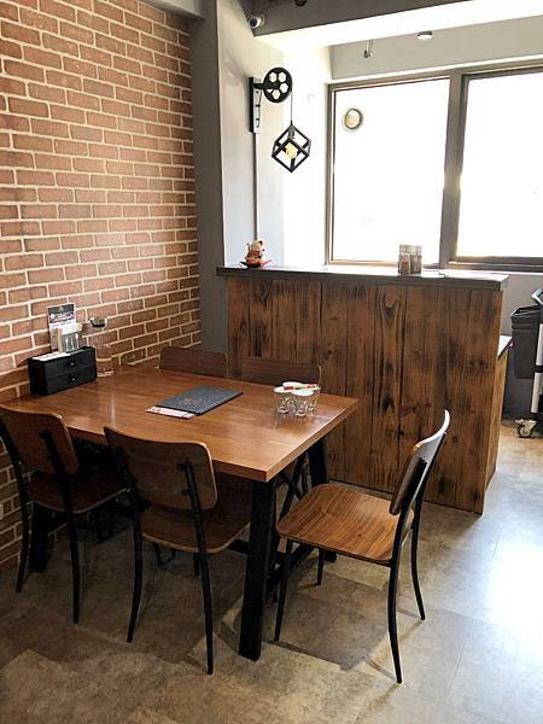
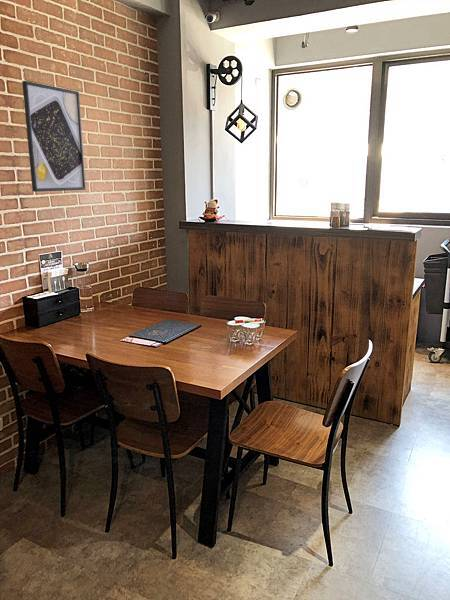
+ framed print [21,80,87,193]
